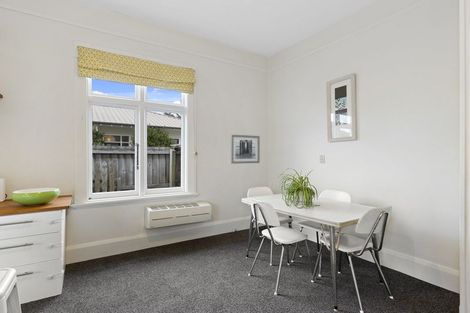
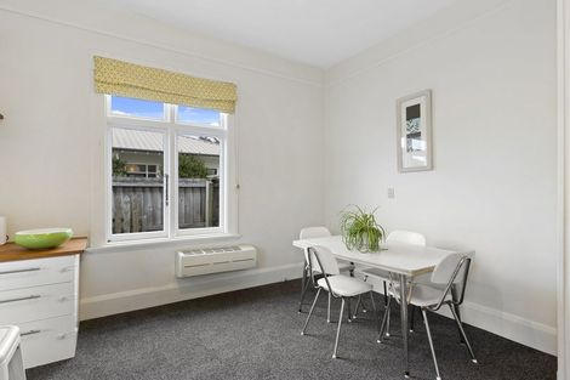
- wall art [230,134,261,165]
